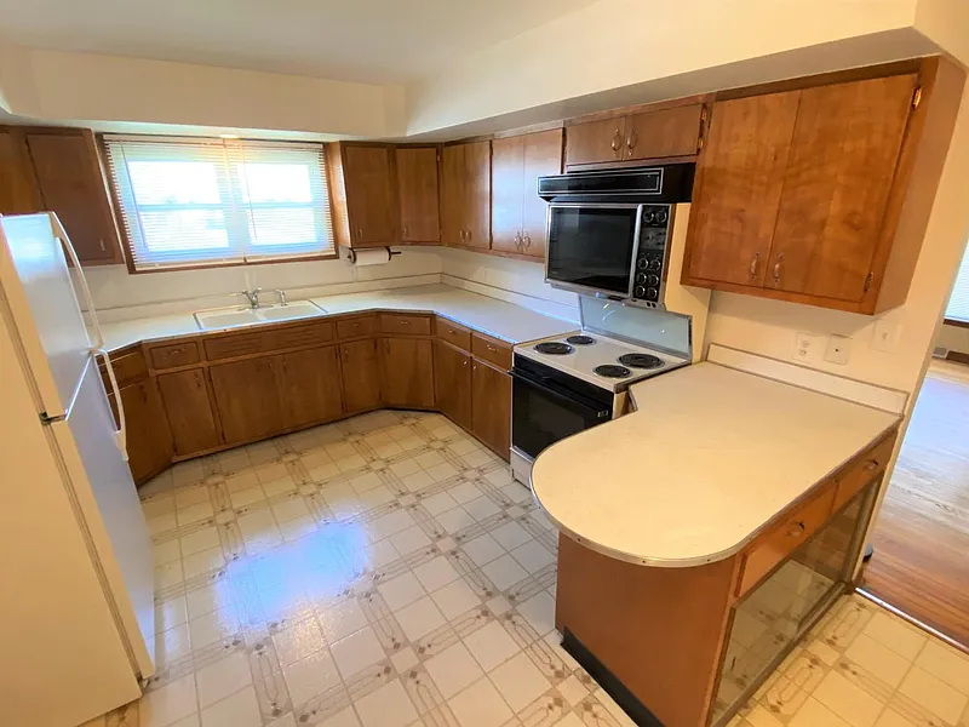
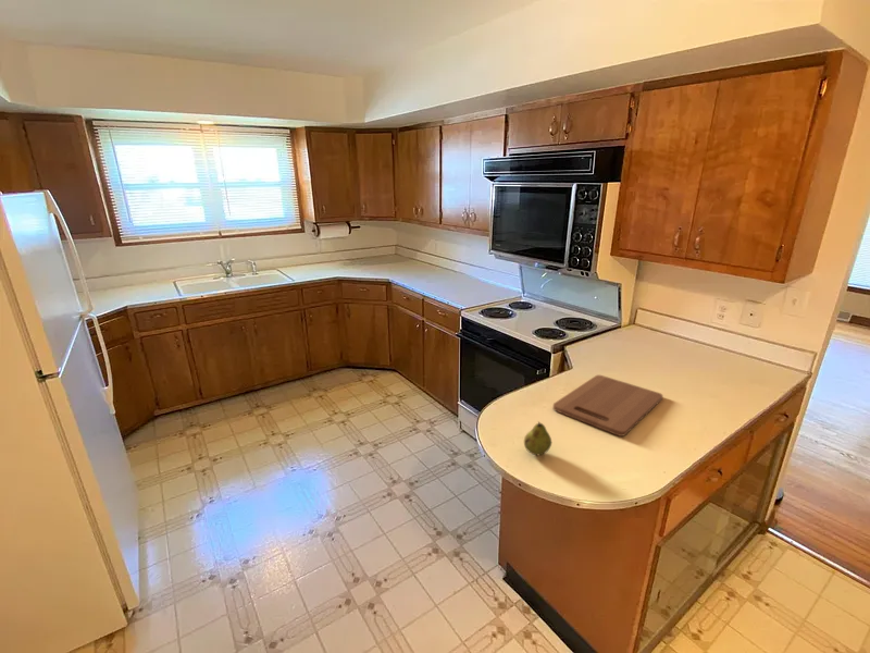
+ cutting board [551,374,663,438]
+ fruit [523,420,552,456]
